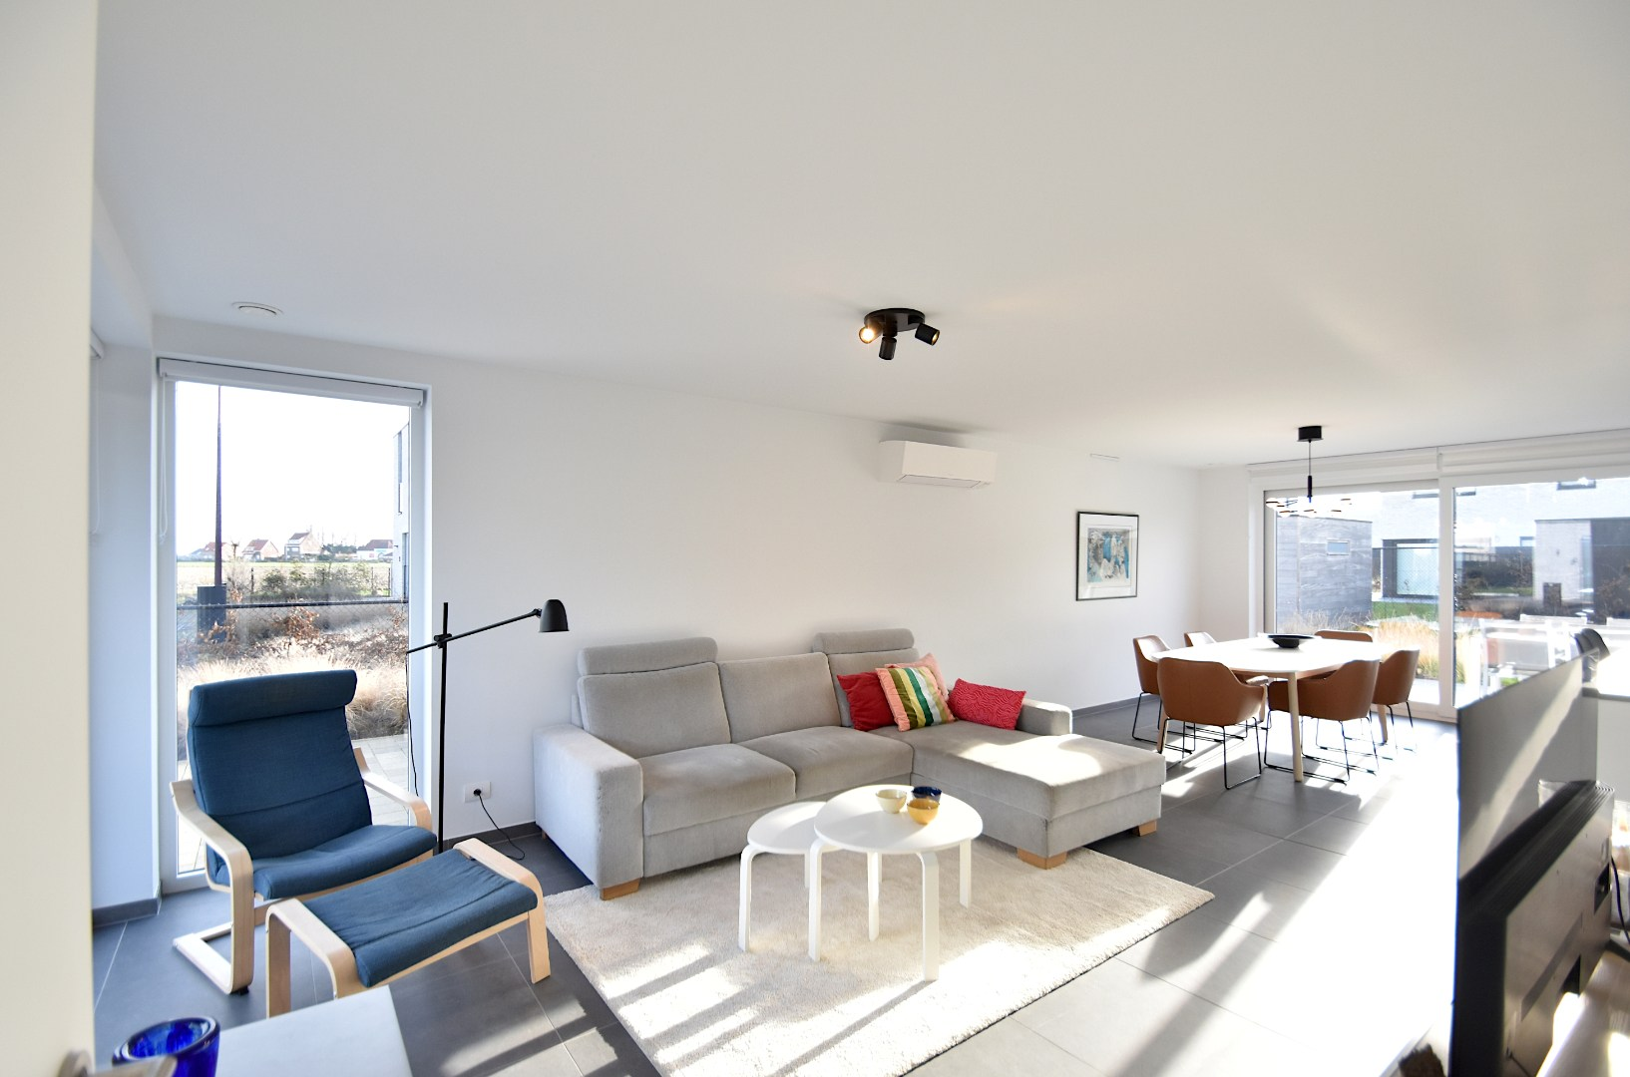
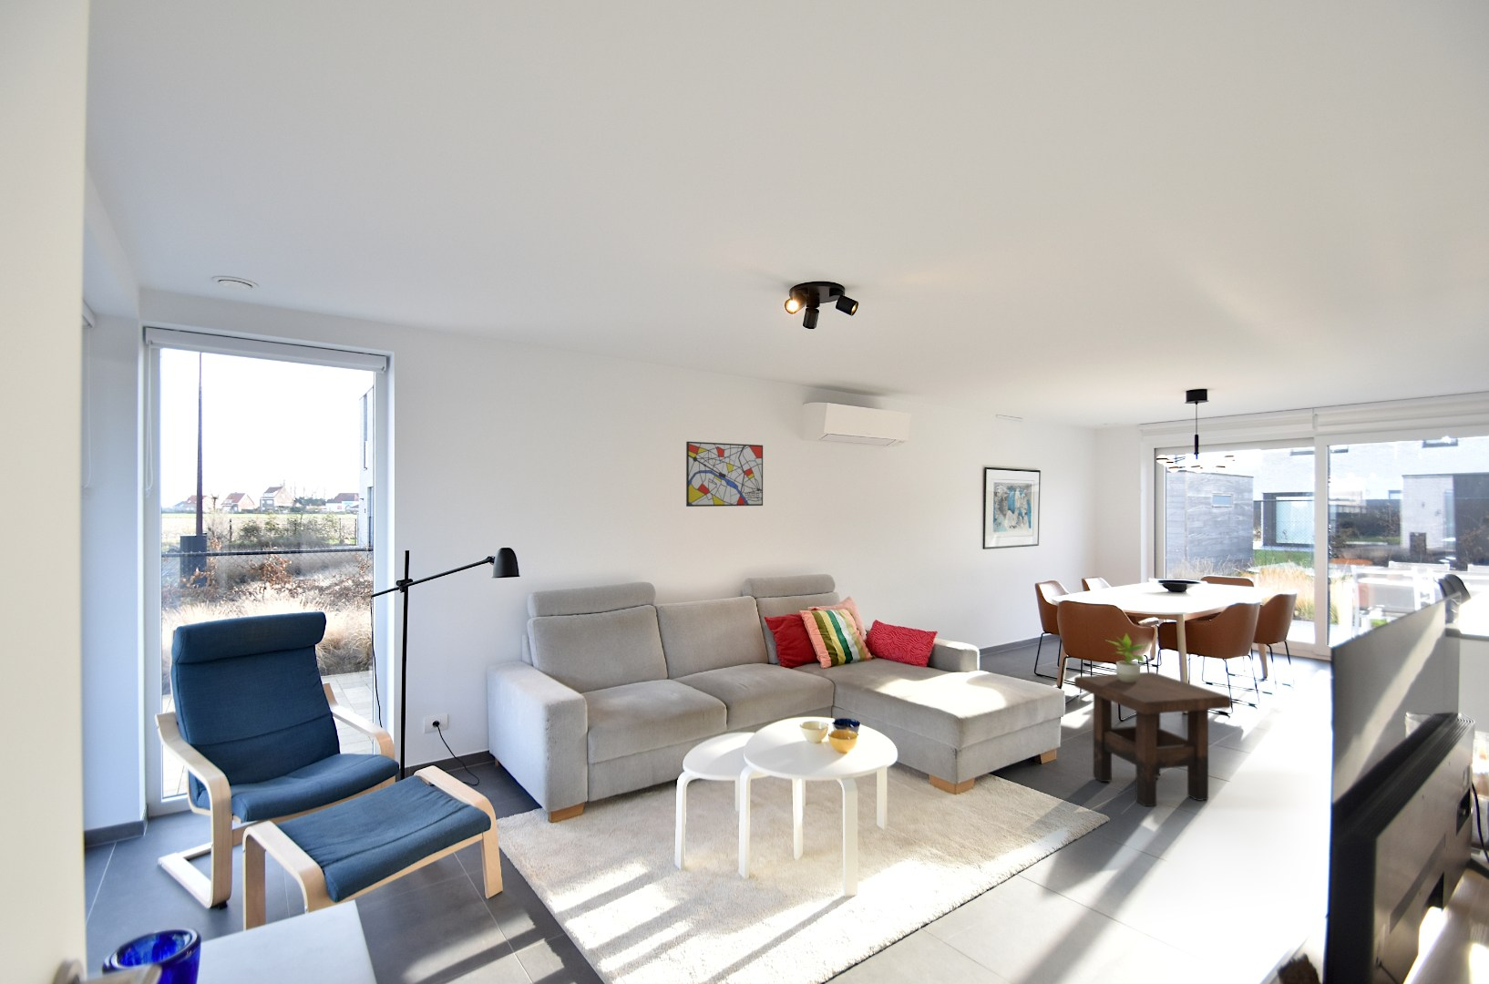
+ potted plant [1104,633,1147,682]
+ side table [1074,671,1232,807]
+ wall art [685,441,763,507]
